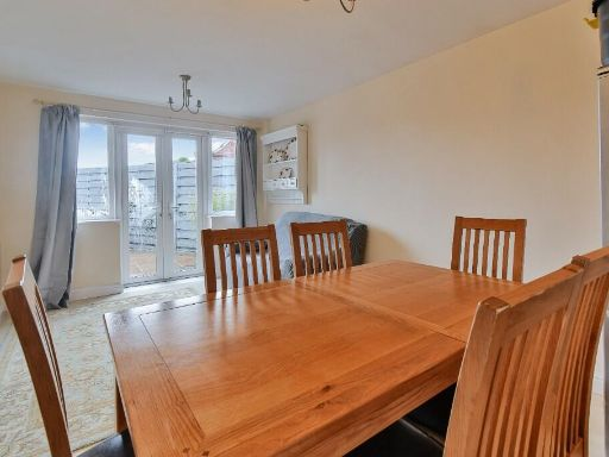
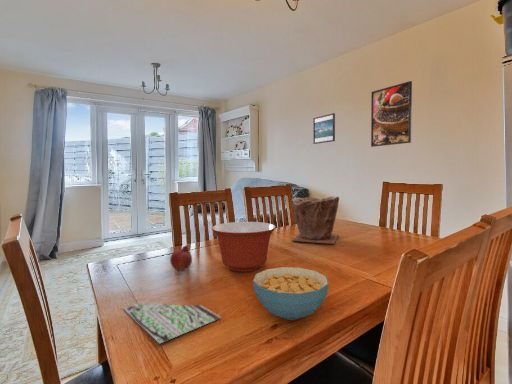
+ fruit [169,244,193,272]
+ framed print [312,112,336,145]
+ book [122,302,223,345]
+ mixing bowl [211,221,277,273]
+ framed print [370,80,413,148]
+ plant pot [291,195,340,245]
+ cereal bowl [252,266,330,321]
